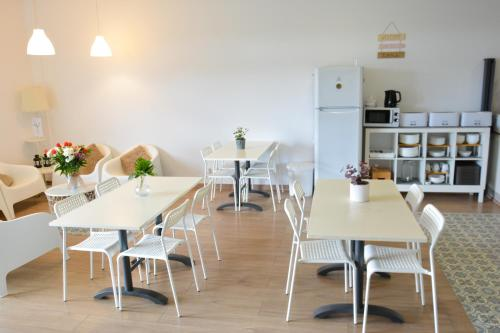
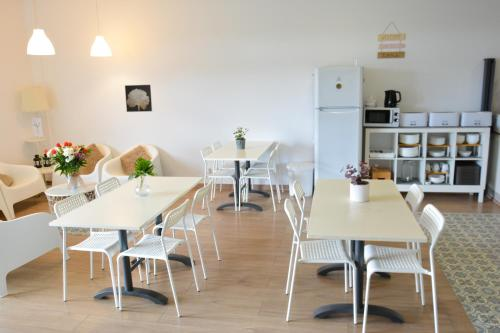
+ wall art [124,84,153,113]
